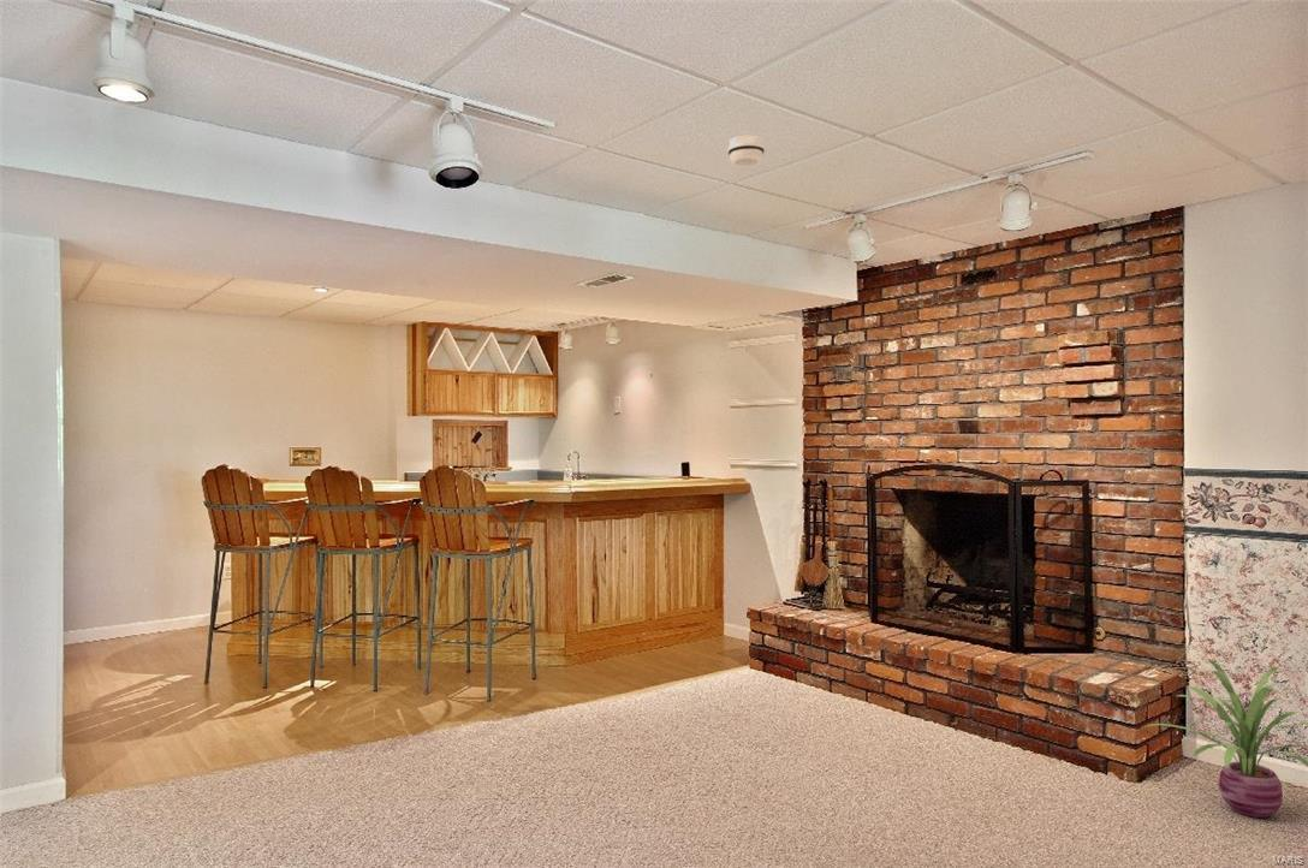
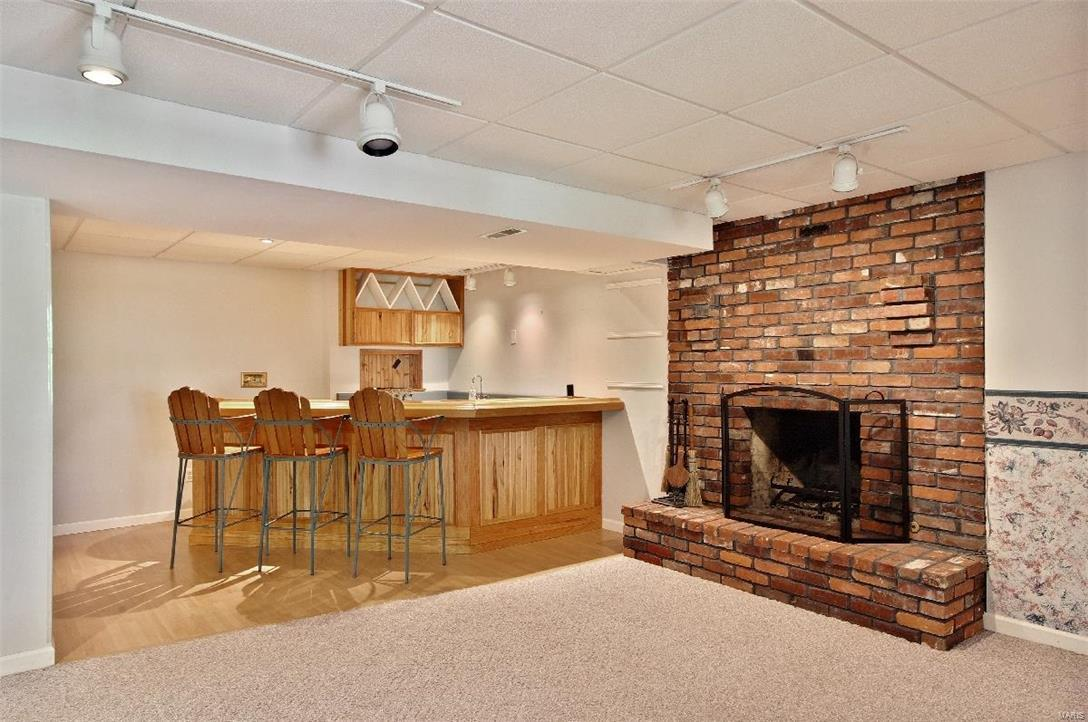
- smoke detector [726,135,766,167]
- decorative plant [1141,658,1308,819]
